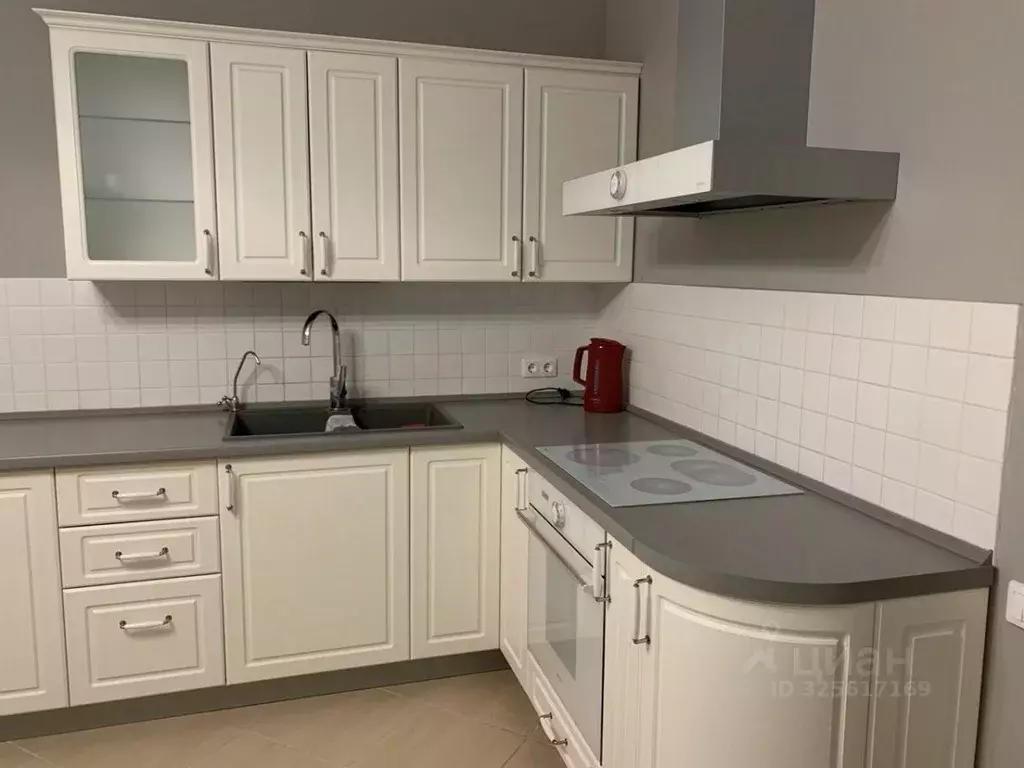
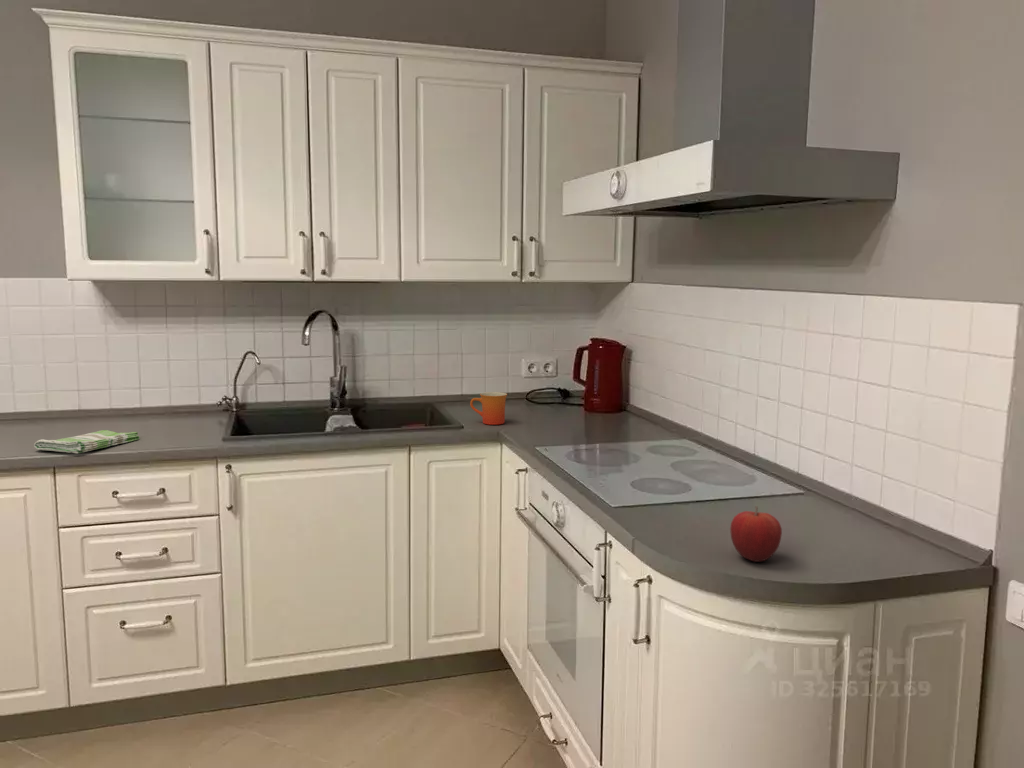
+ mug [469,391,508,426]
+ dish towel [33,429,140,454]
+ fruit [729,505,783,563]
